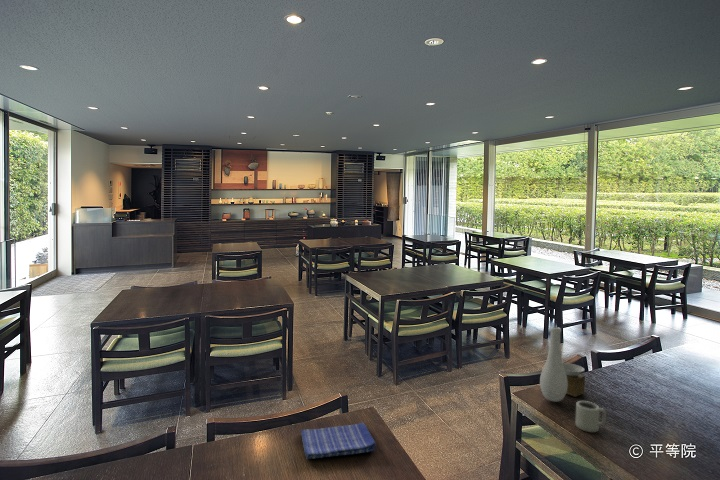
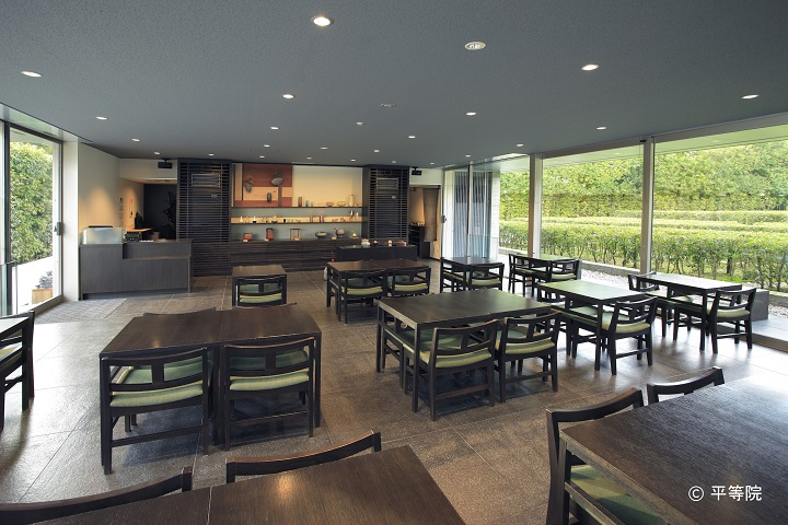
- vase [539,326,586,403]
- dish towel [300,422,377,460]
- cup [574,400,608,433]
